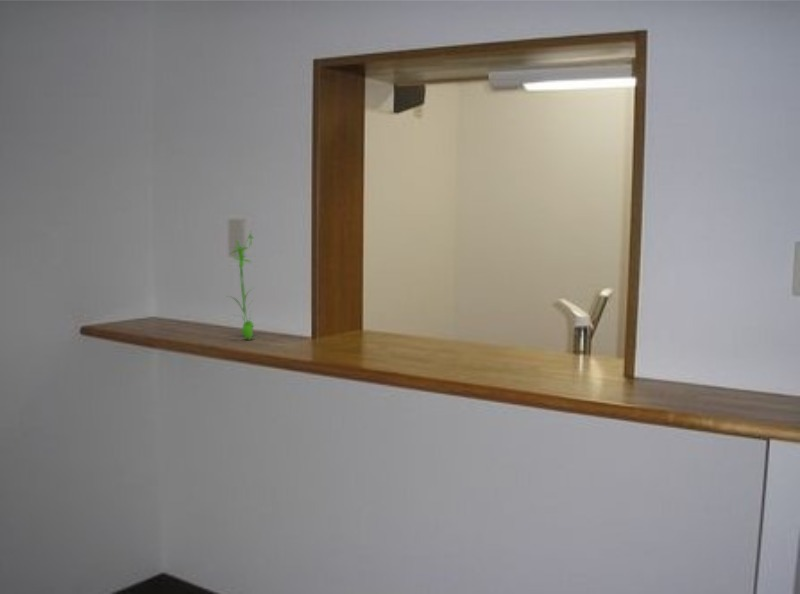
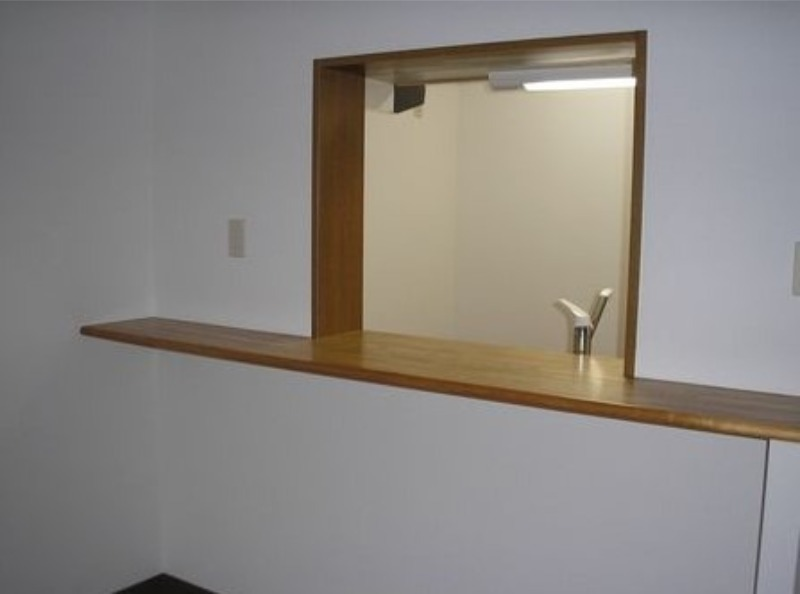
- plant [227,231,256,341]
